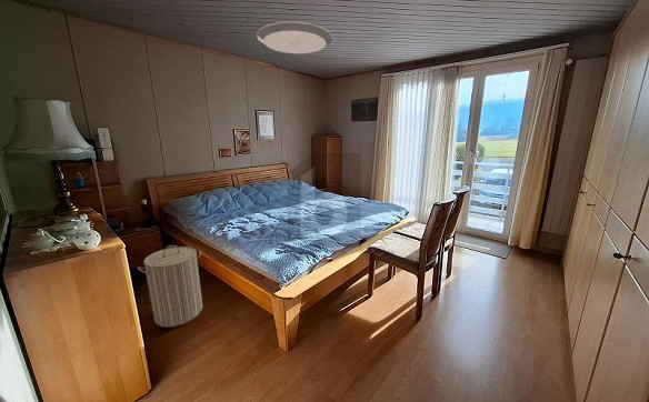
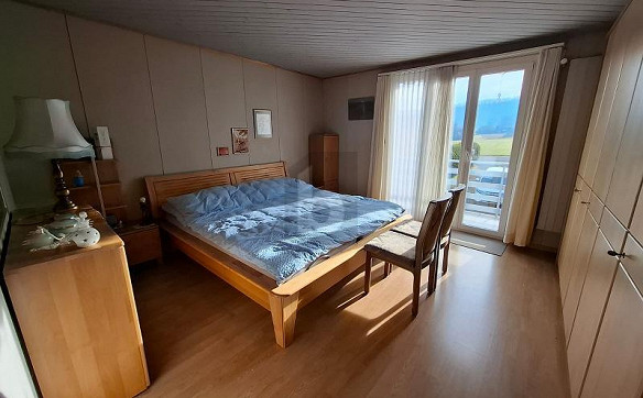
- ceiling light fixture [256,21,333,54]
- laundry hamper [137,244,203,329]
